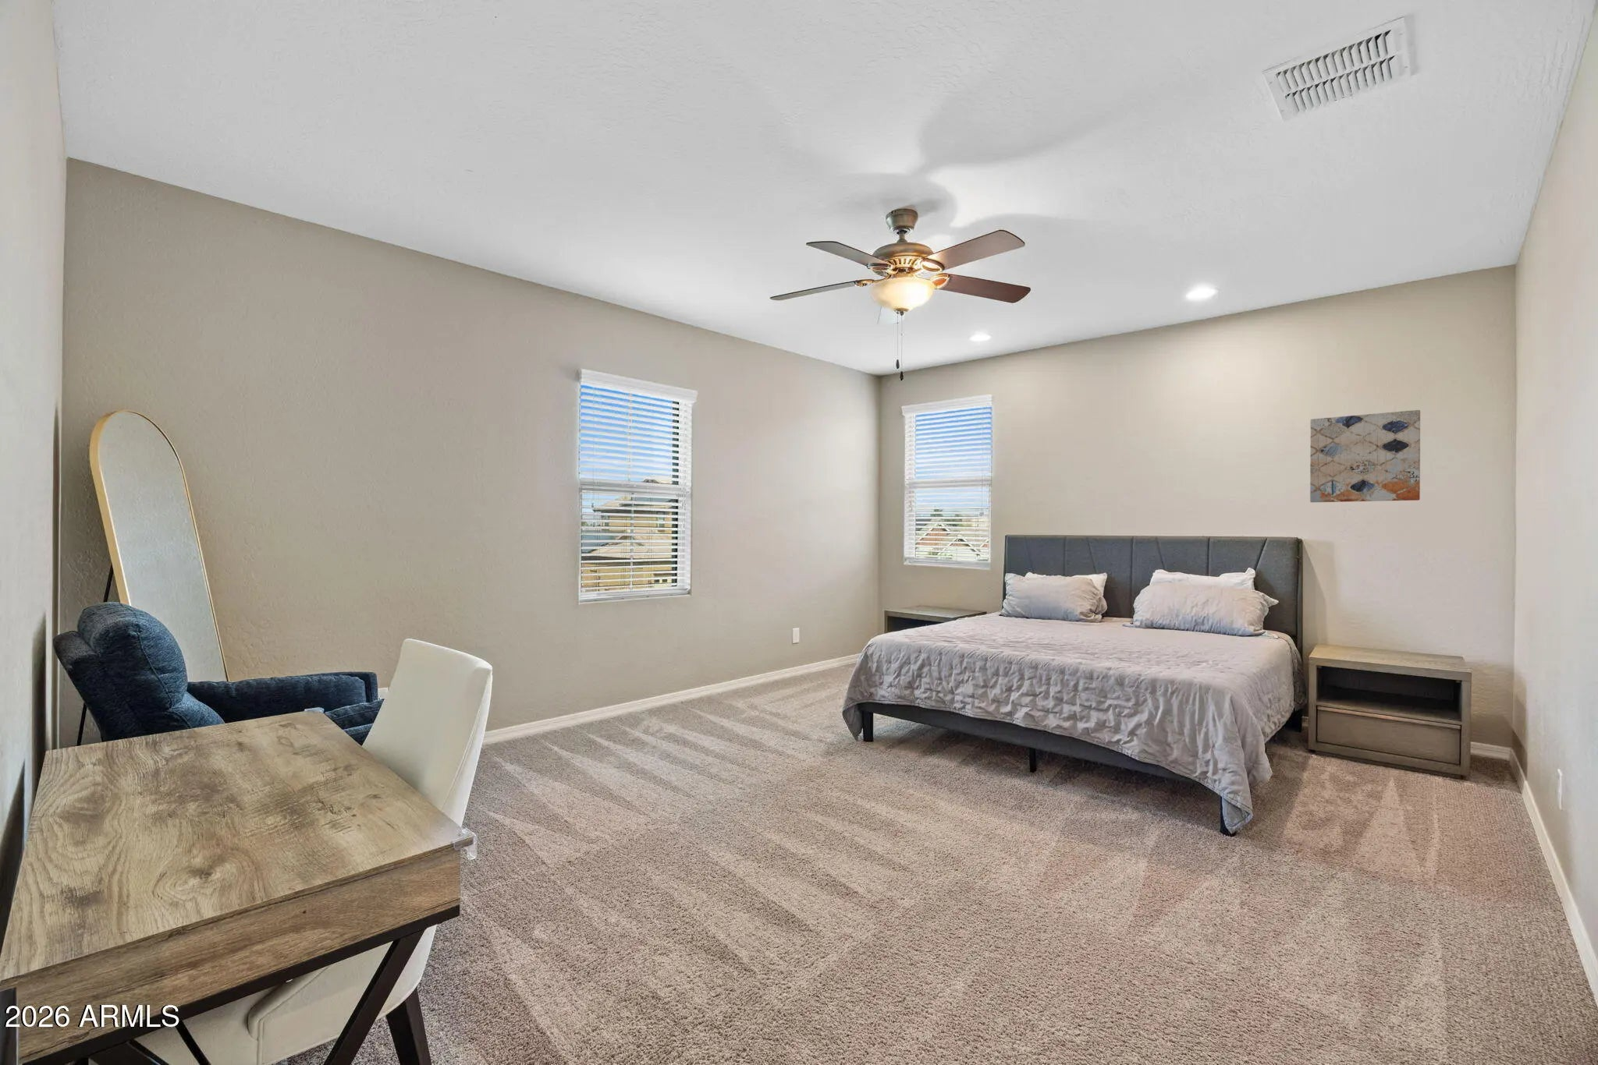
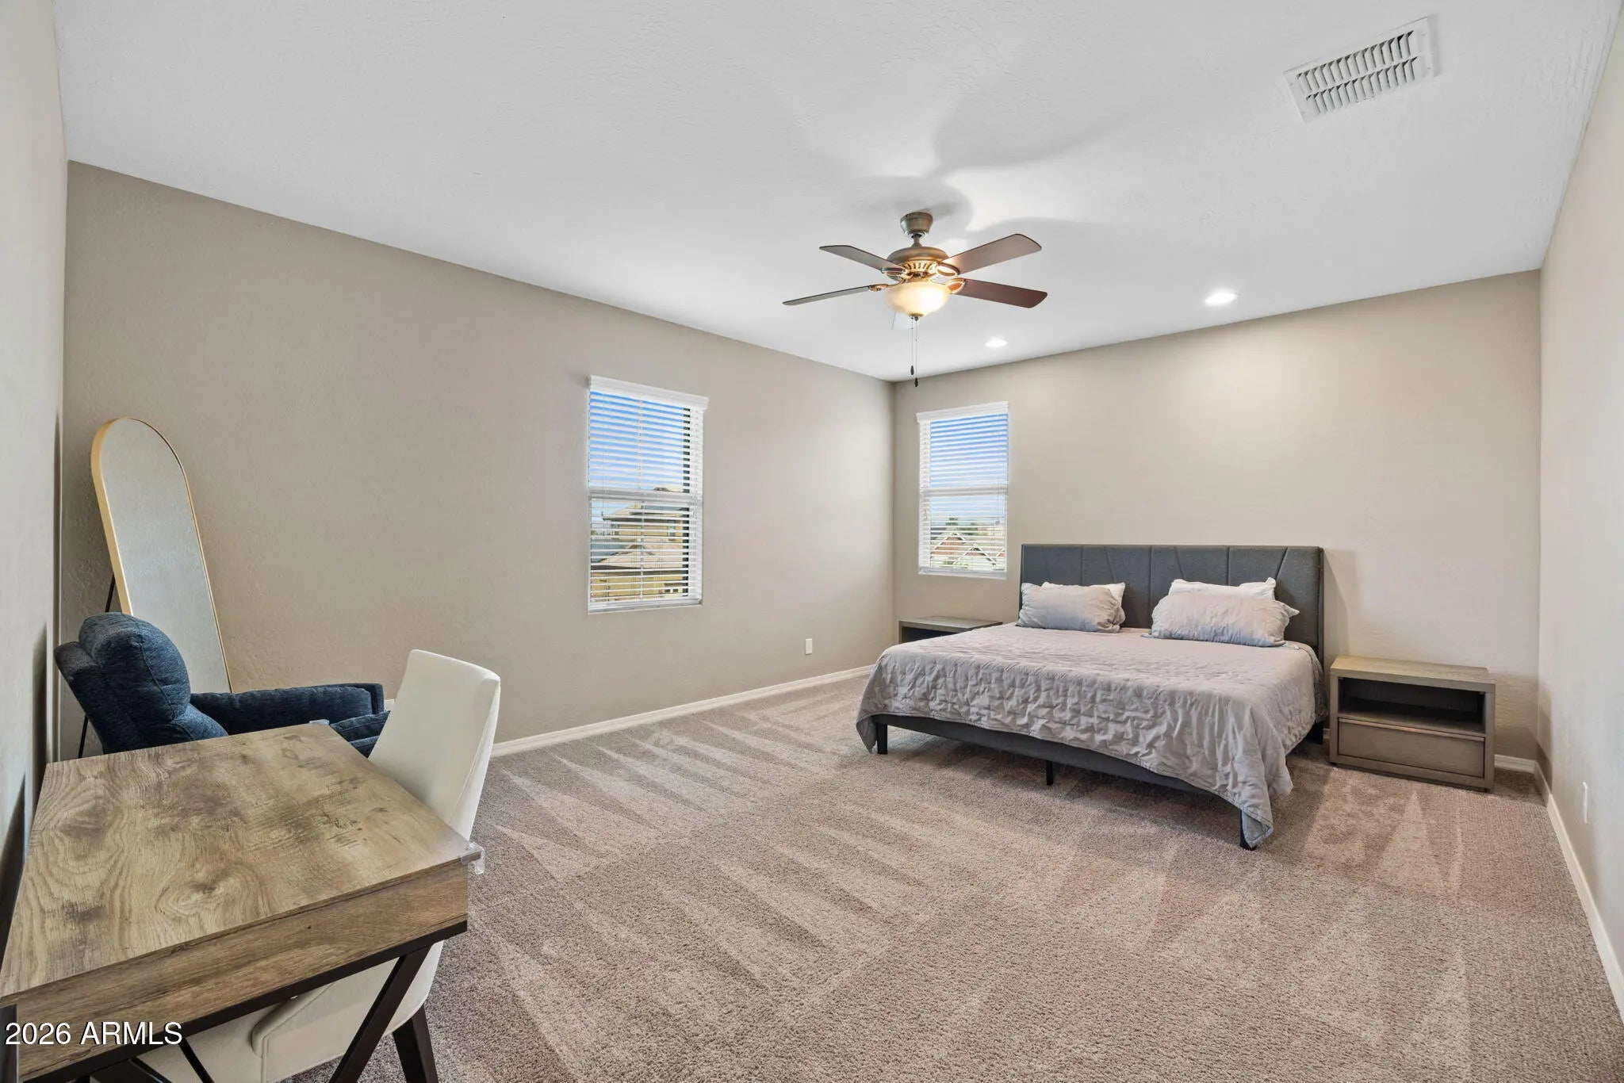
- wall art [1309,409,1421,503]
